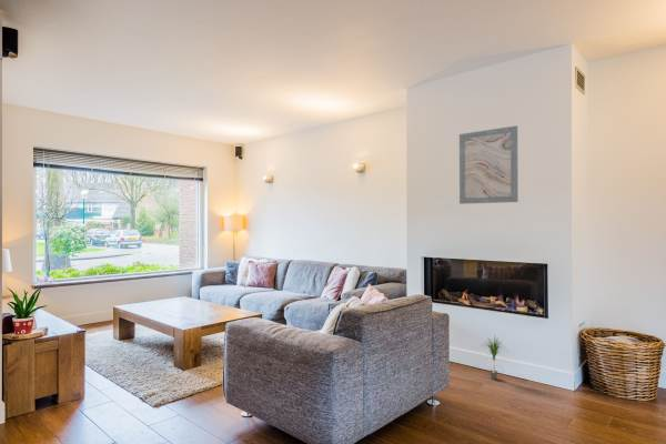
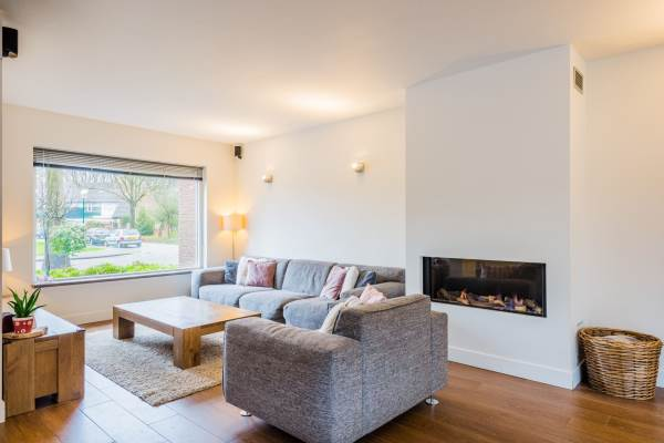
- wall art [458,124,519,205]
- potted plant [480,333,508,381]
